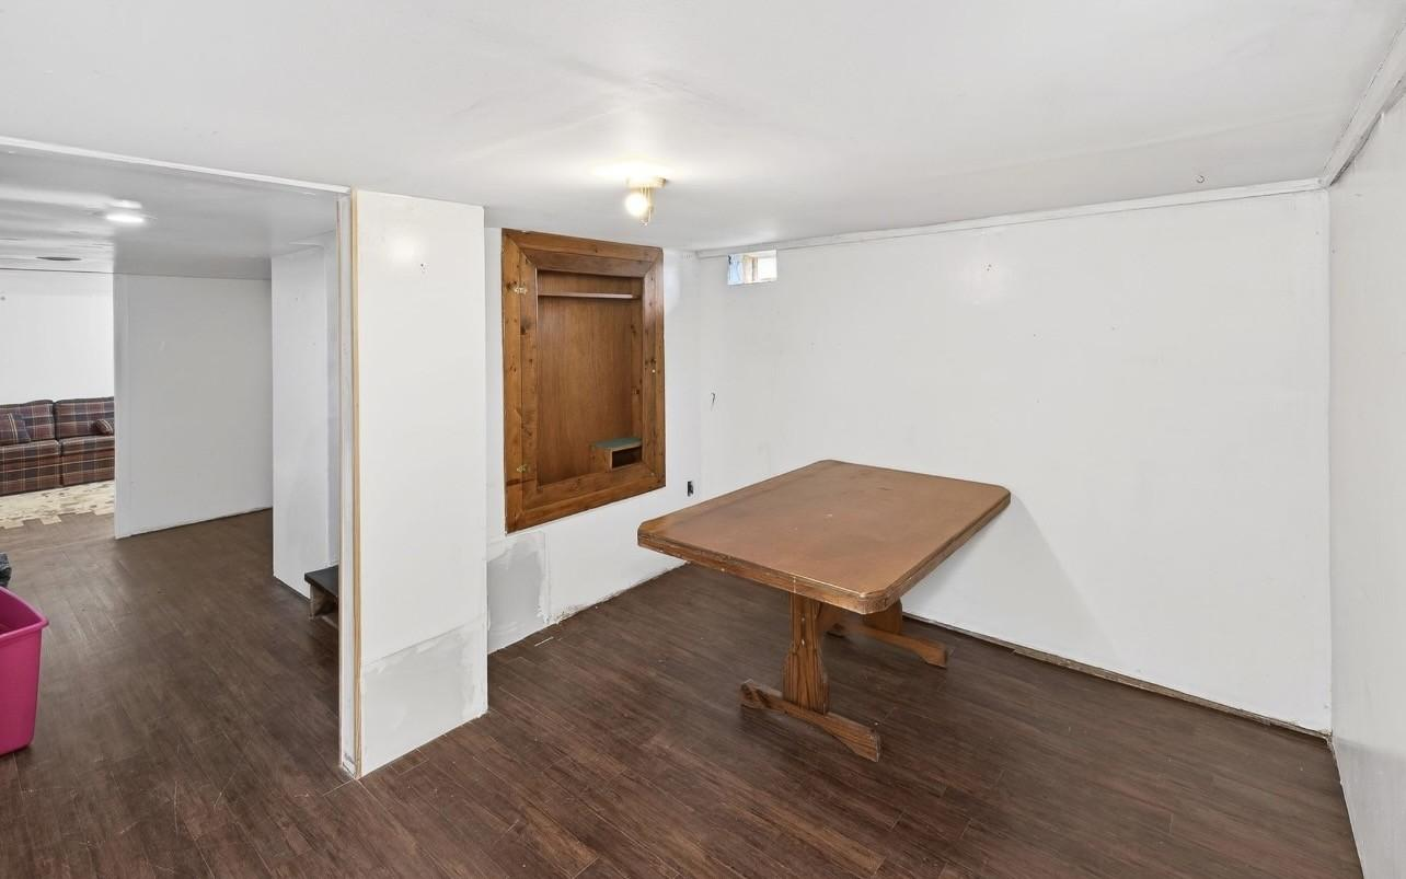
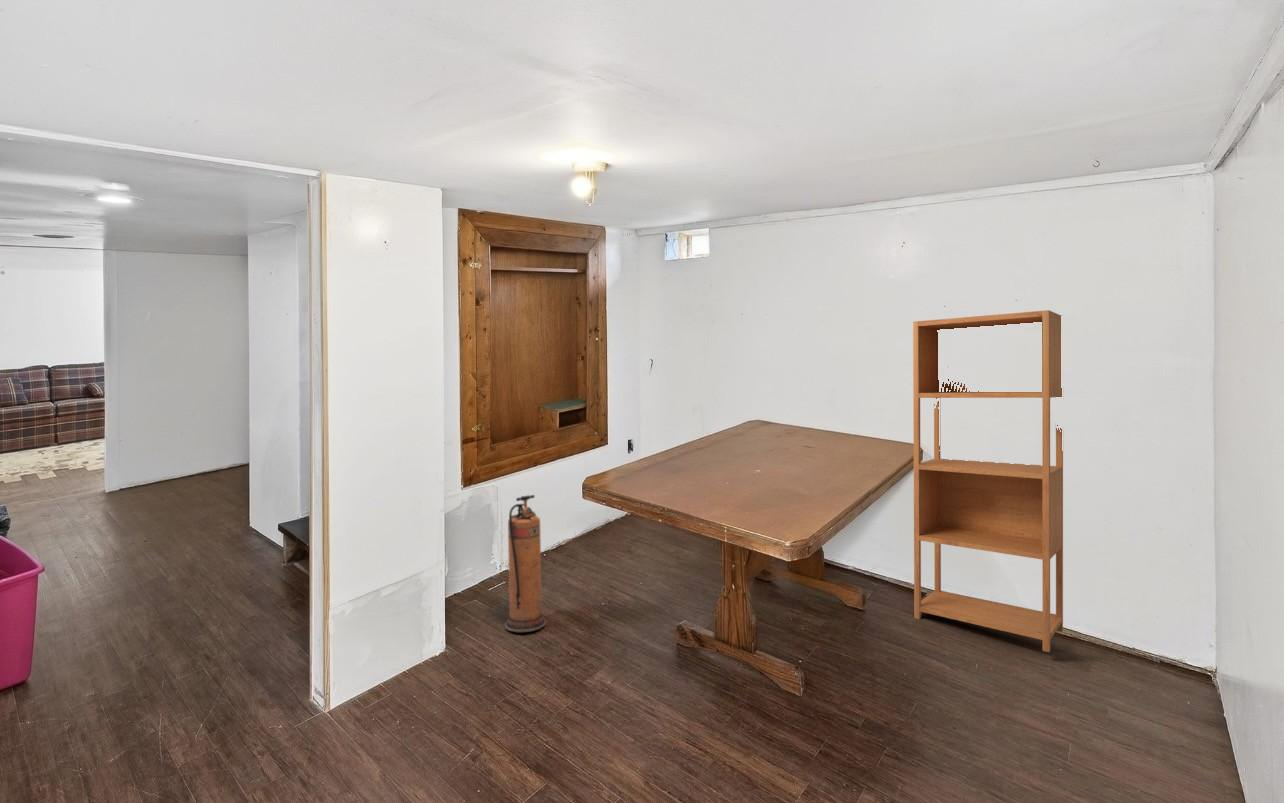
+ bookcase [912,309,1064,653]
+ fire extinguisher [504,494,548,633]
